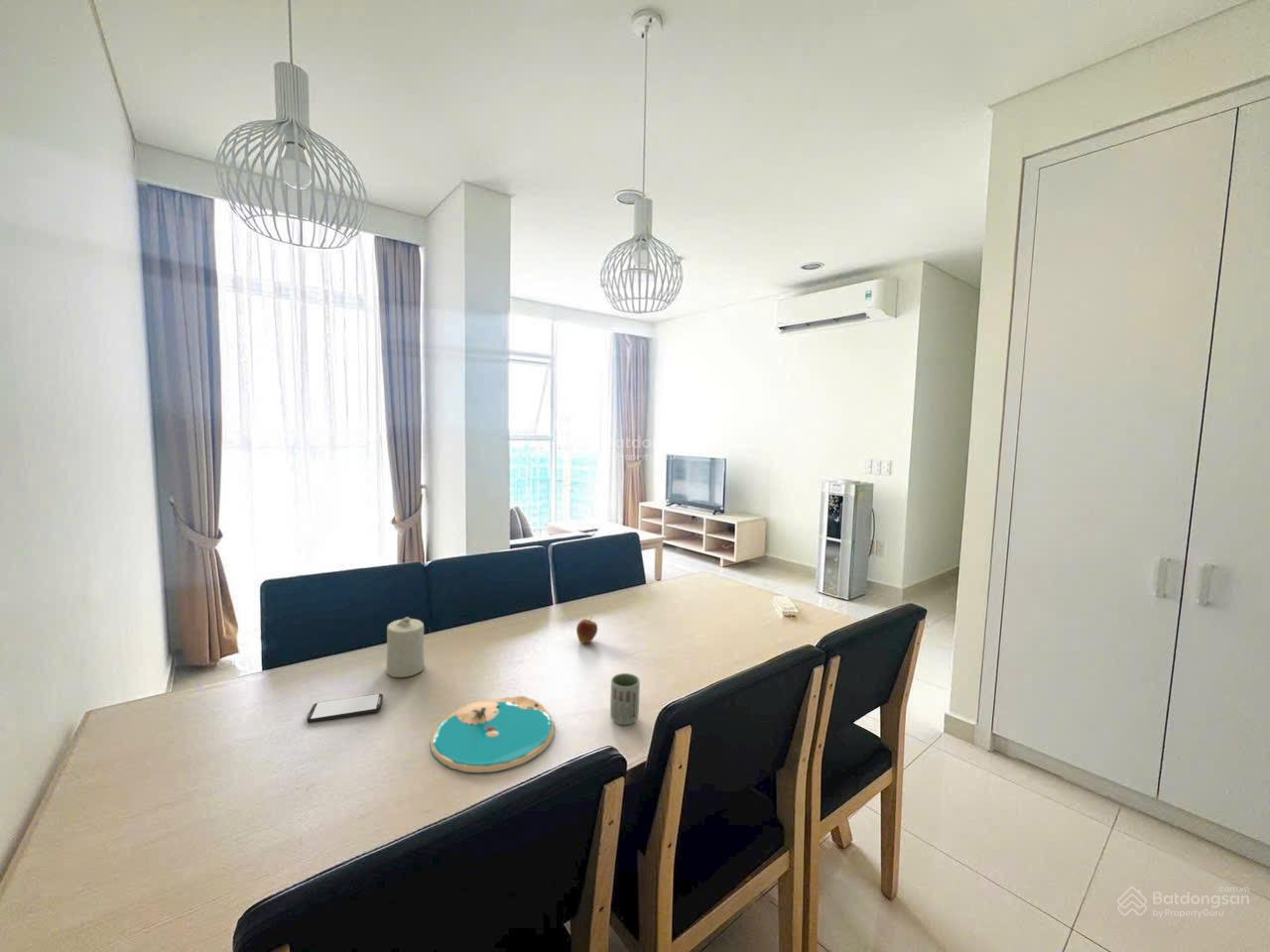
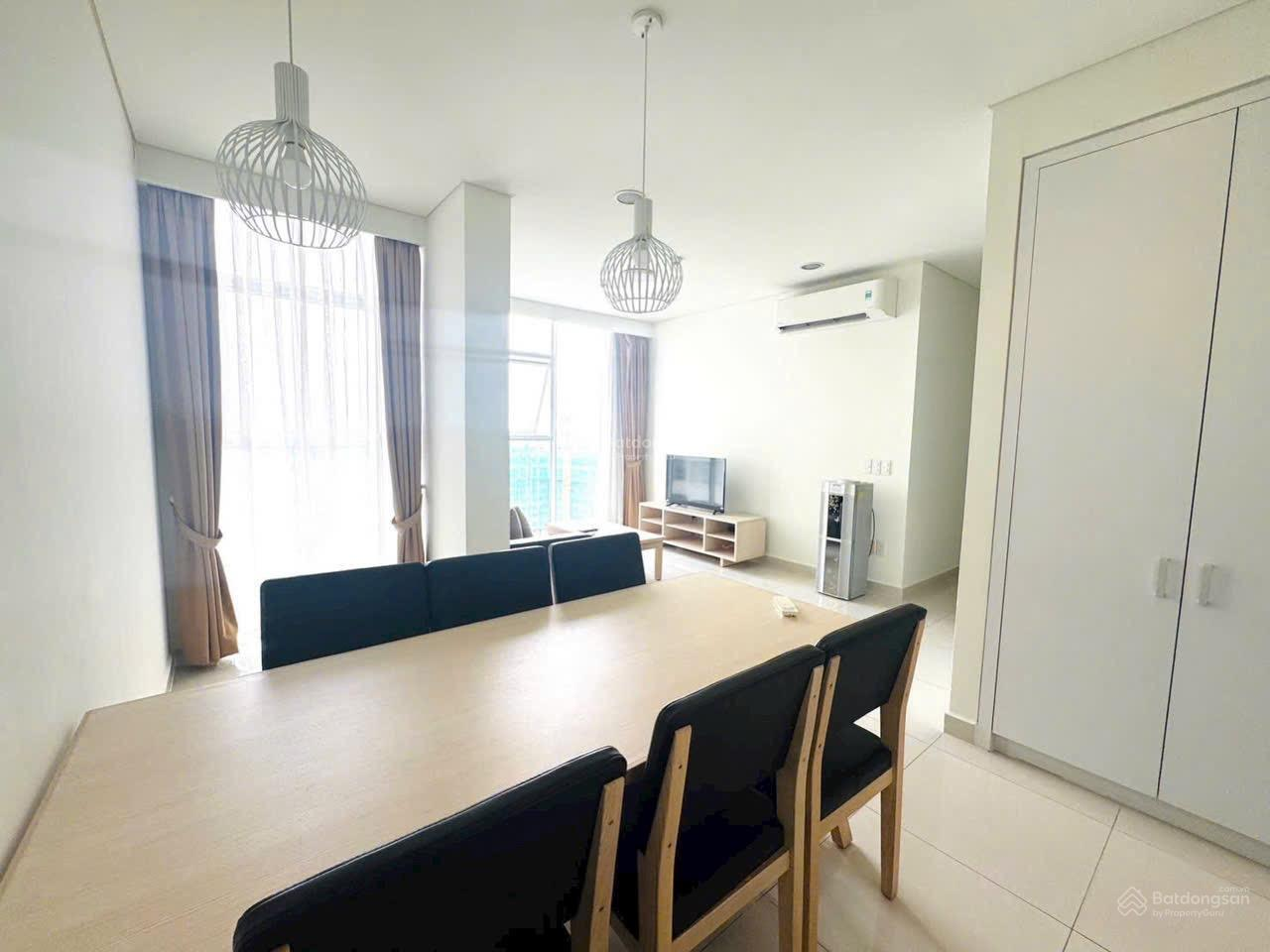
- candle [385,616,426,678]
- fruit [575,616,598,644]
- plate [430,695,556,773]
- cup [609,672,641,726]
- smartphone [306,692,384,723]
